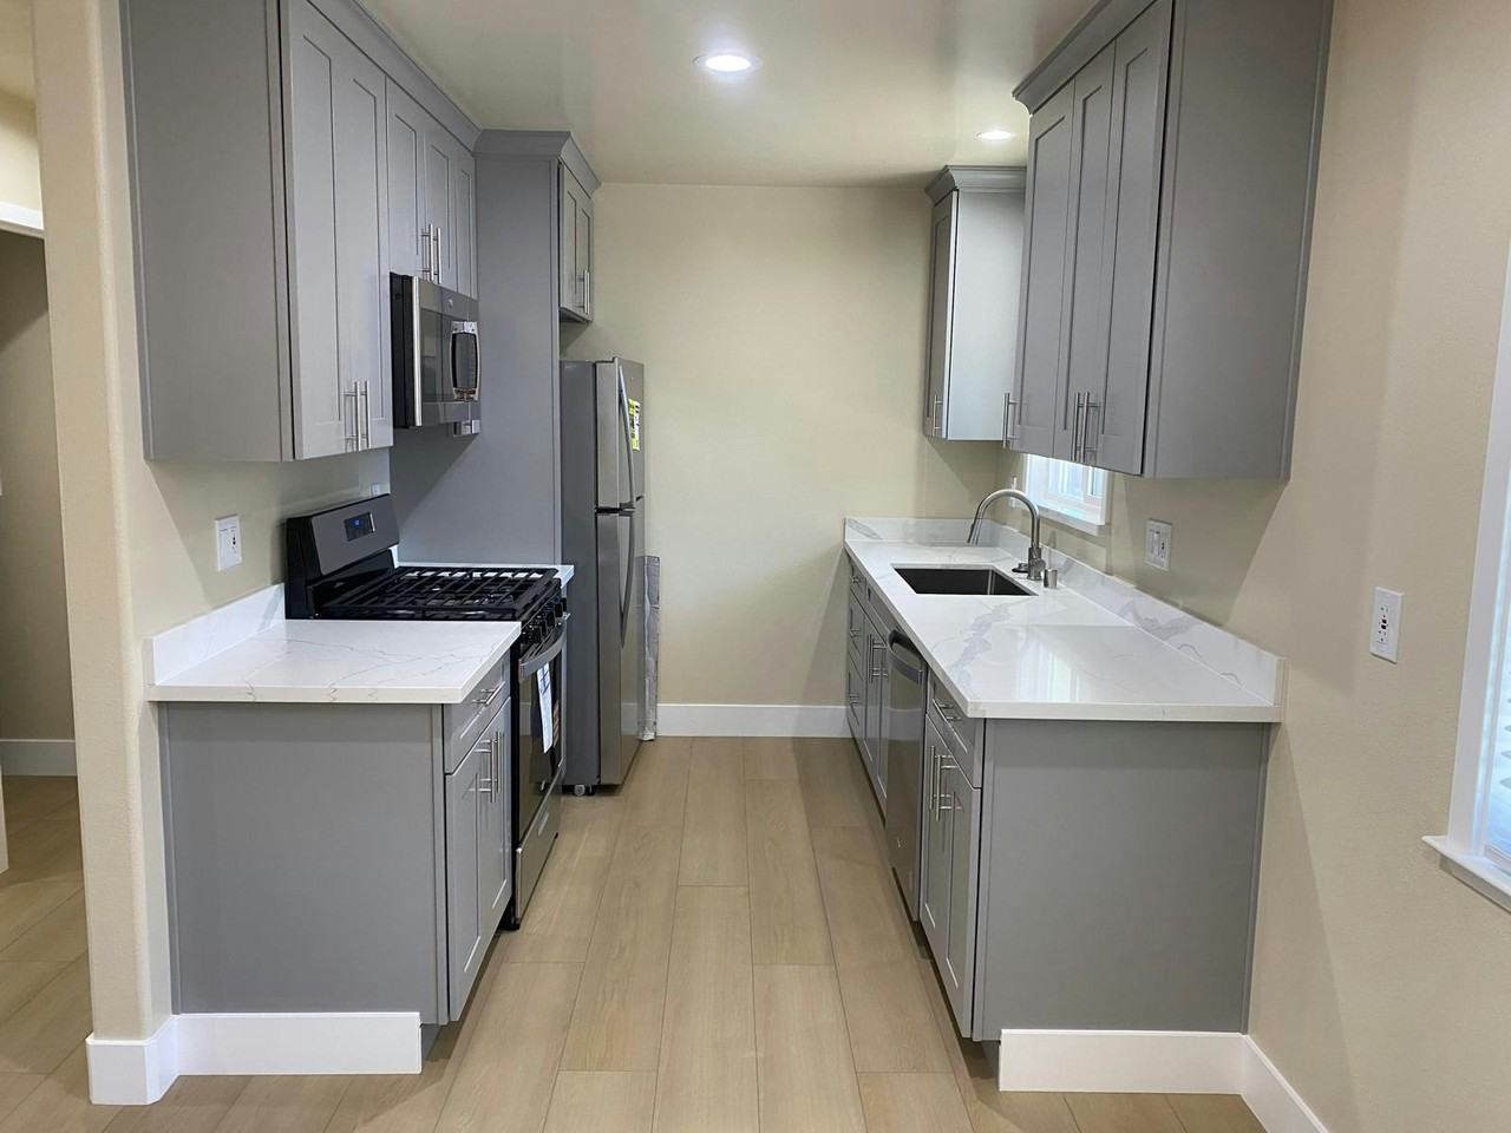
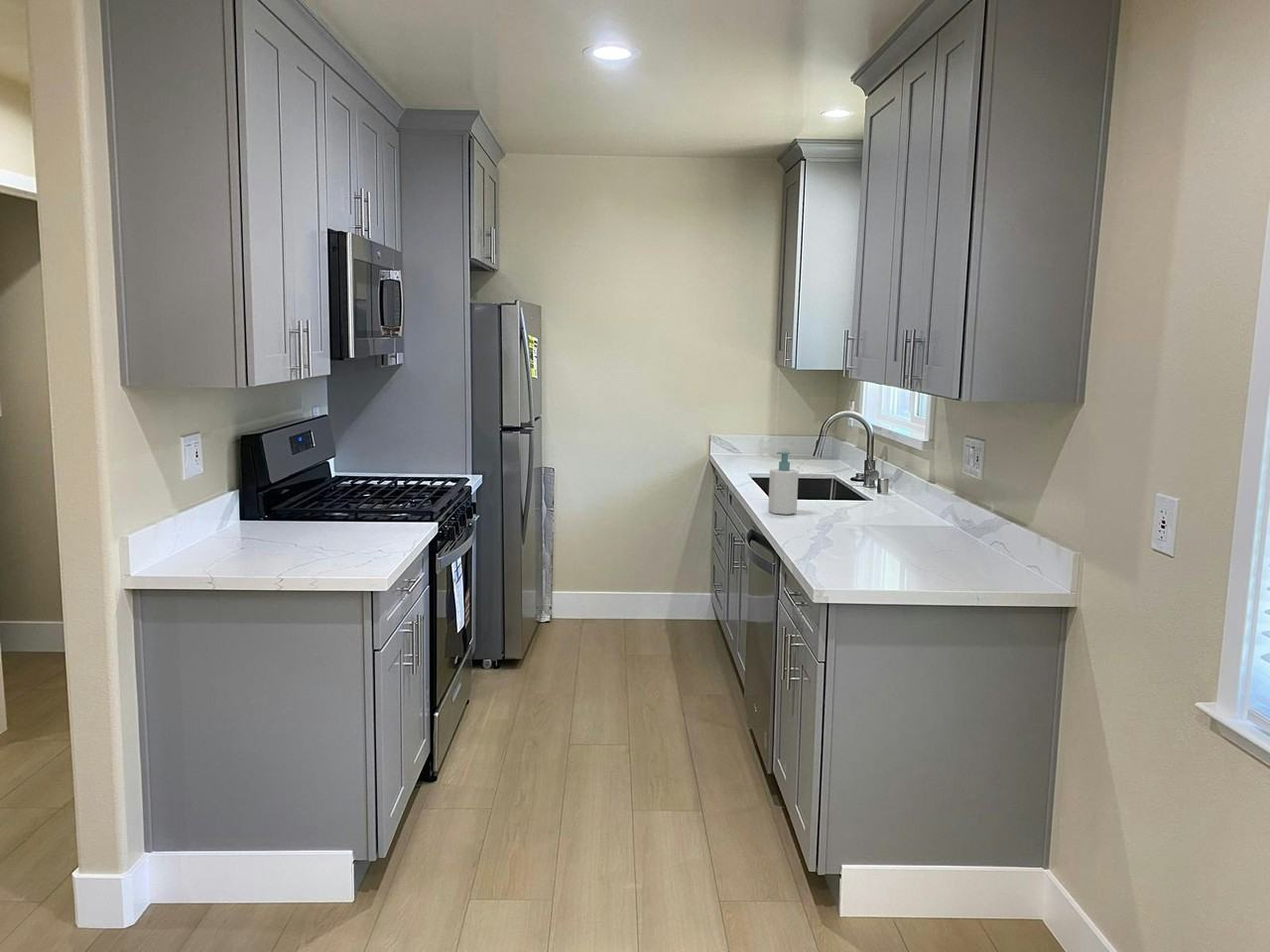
+ soap bottle [767,451,800,516]
